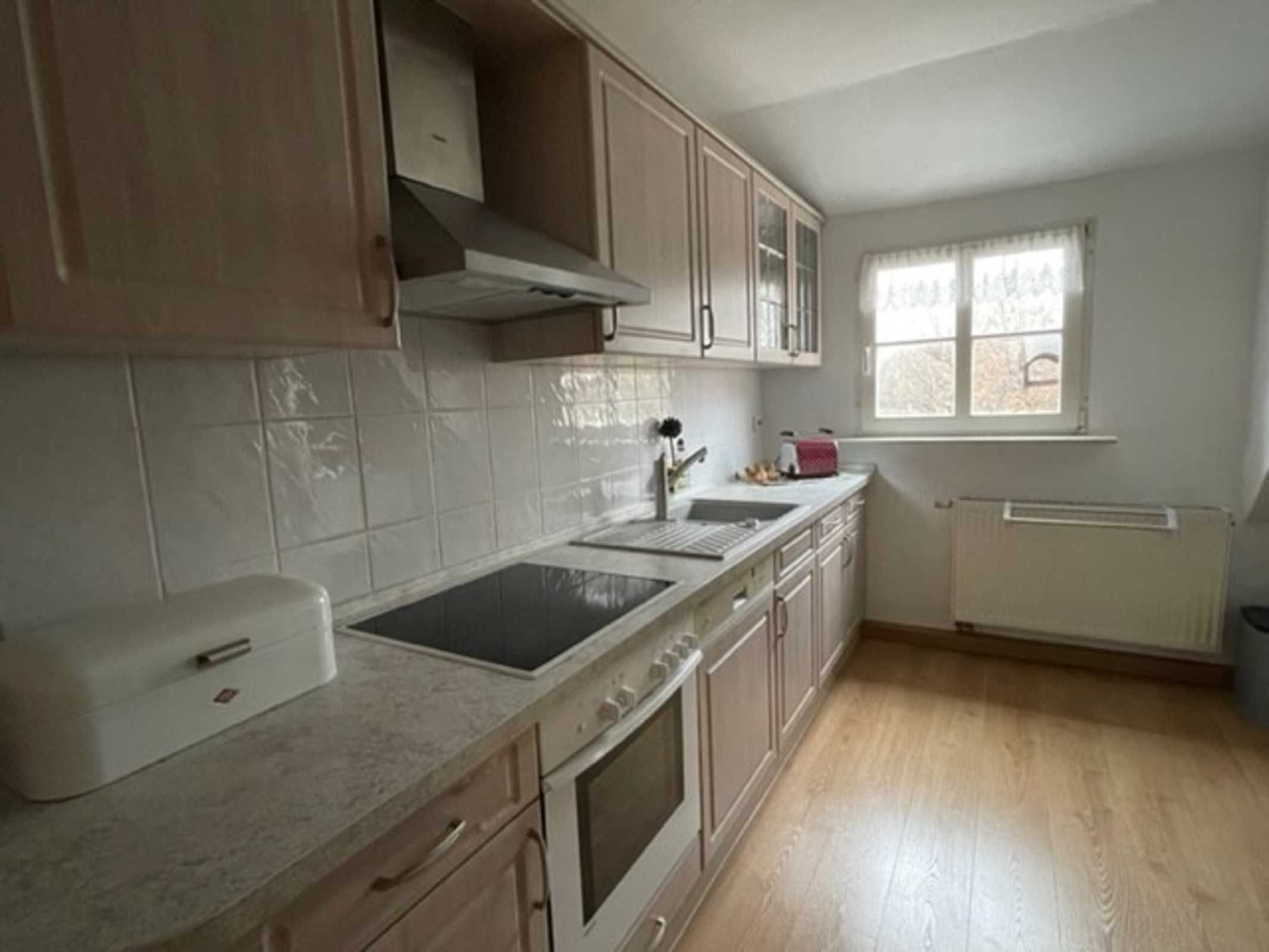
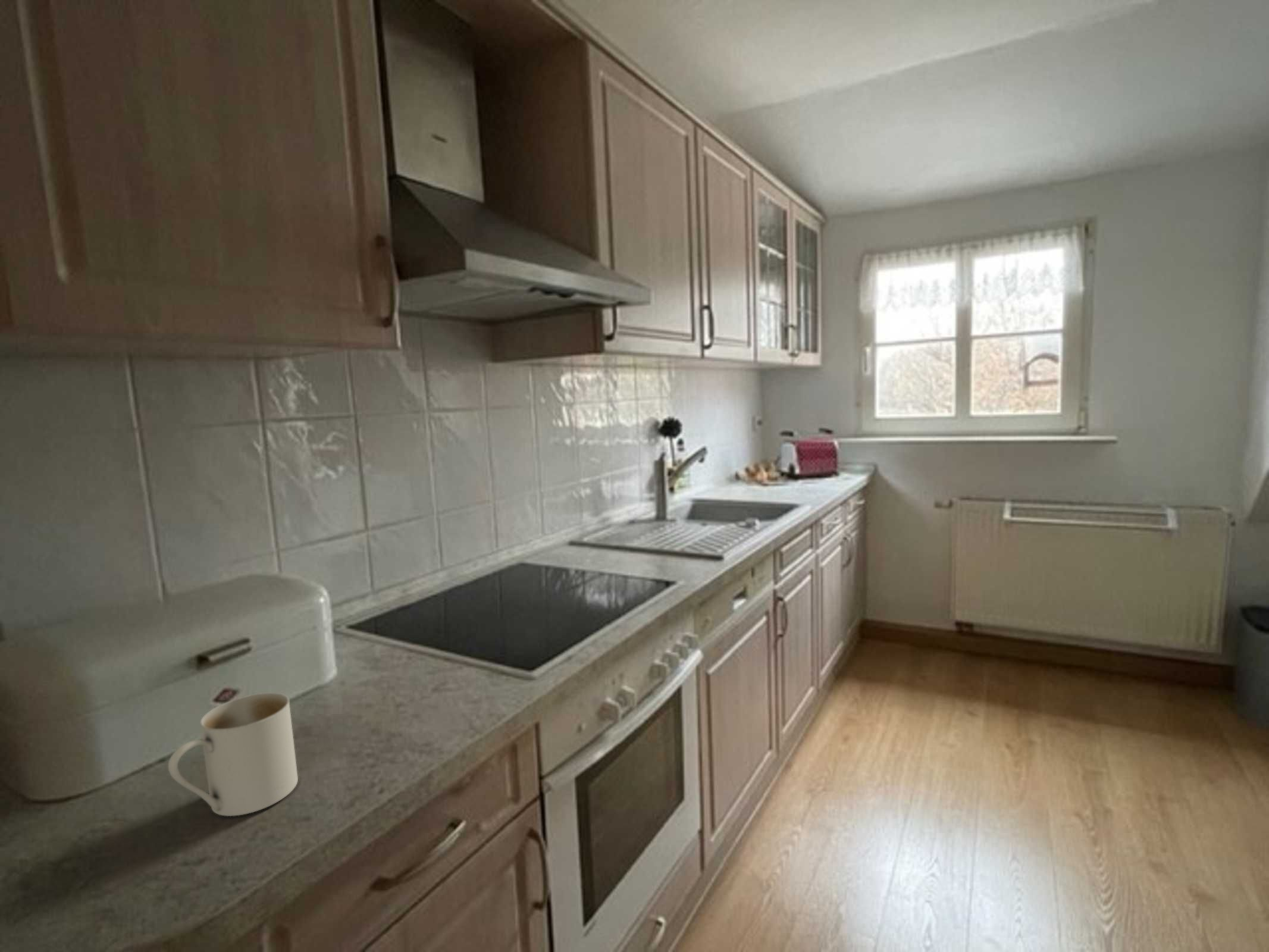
+ mug [168,693,299,817]
